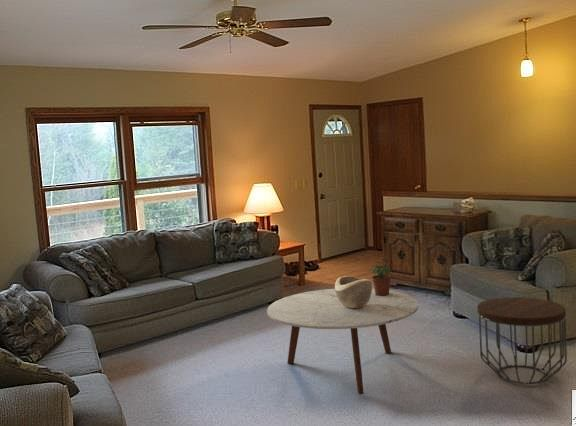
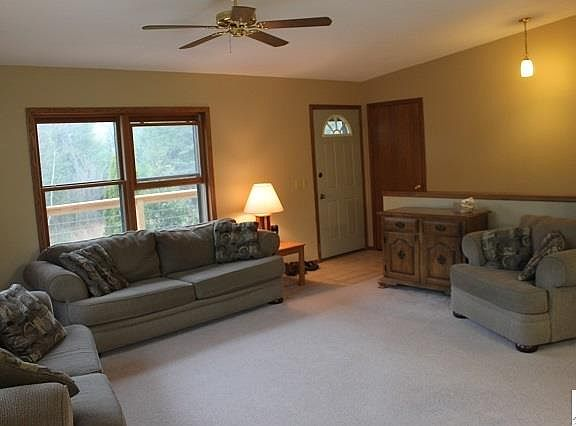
- coffee table [266,288,420,395]
- decorative bowl [334,275,373,308]
- potted plant [367,264,393,296]
- side table [476,296,568,385]
